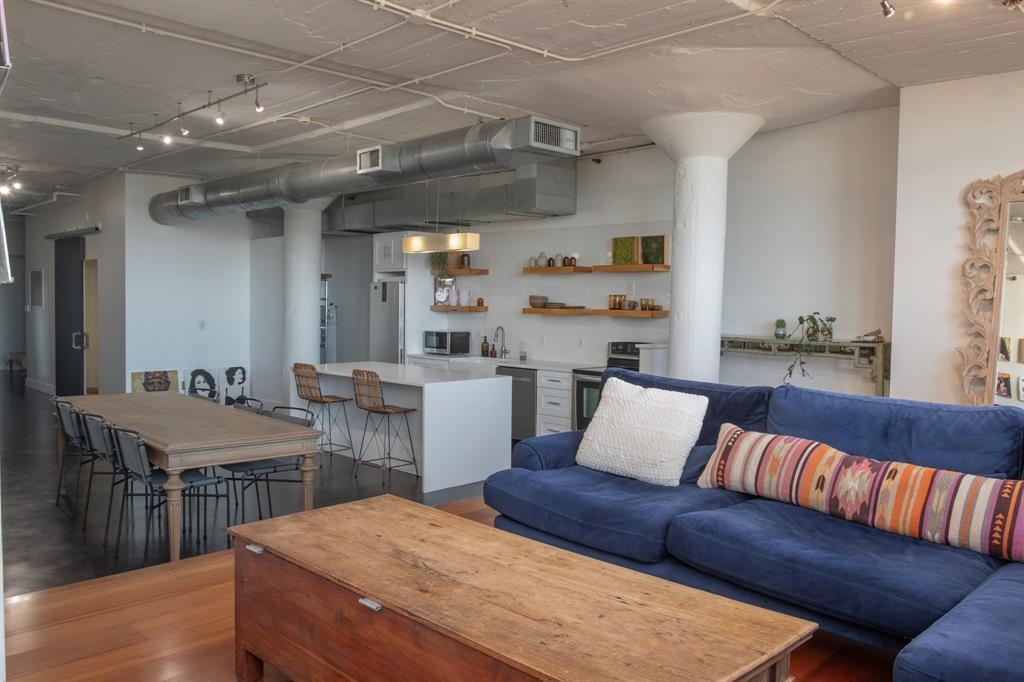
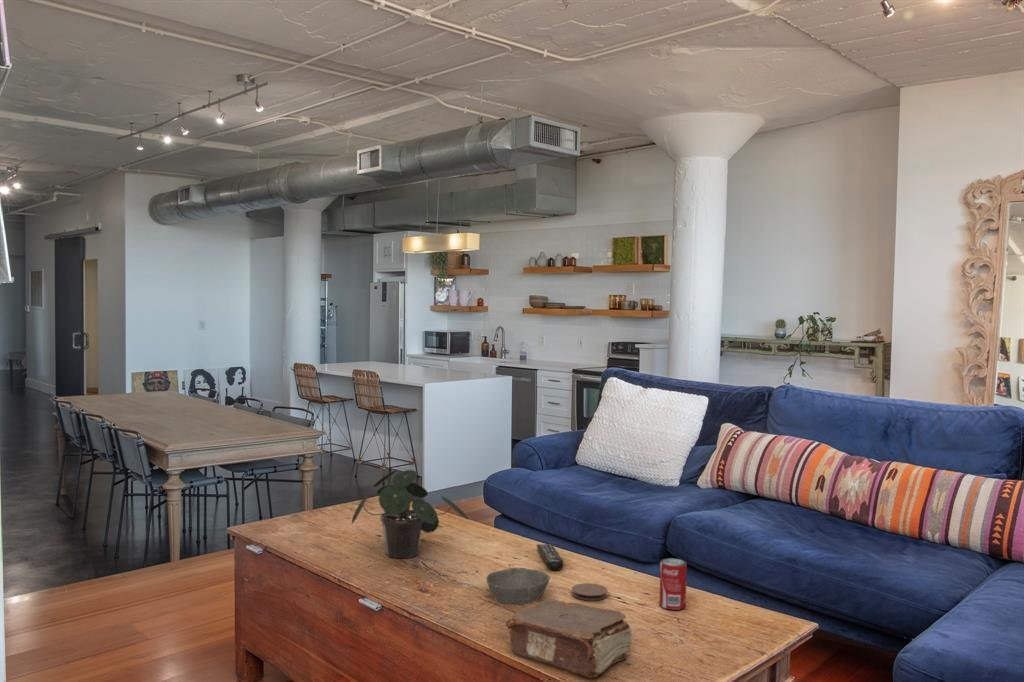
+ potted plant [351,469,470,559]
+ beverage can [658,557,688,611]
+ remote control [536,543,565,571]
+ coaster [571,582,608,601]
+ book [505,598,633,679]
+ bowl [485,567,551,606]
